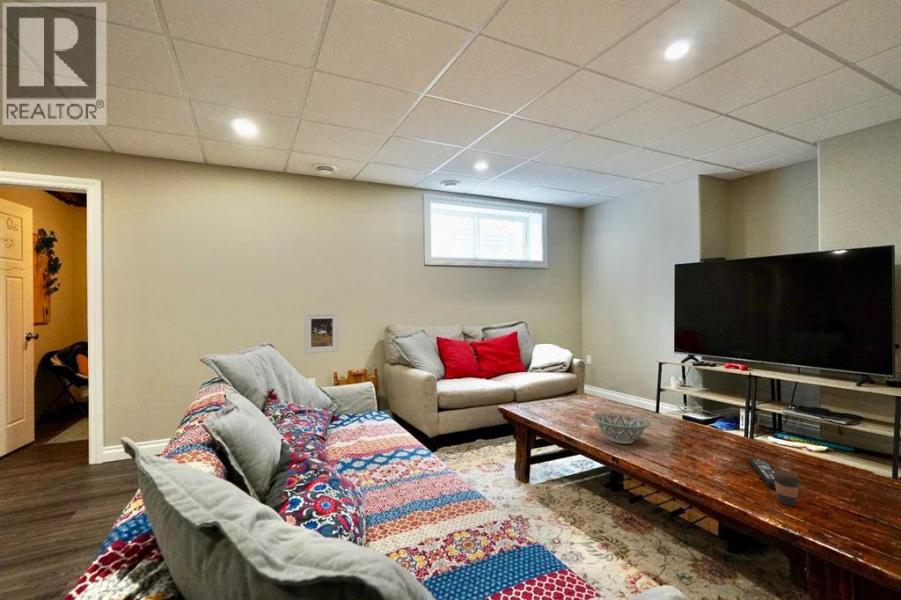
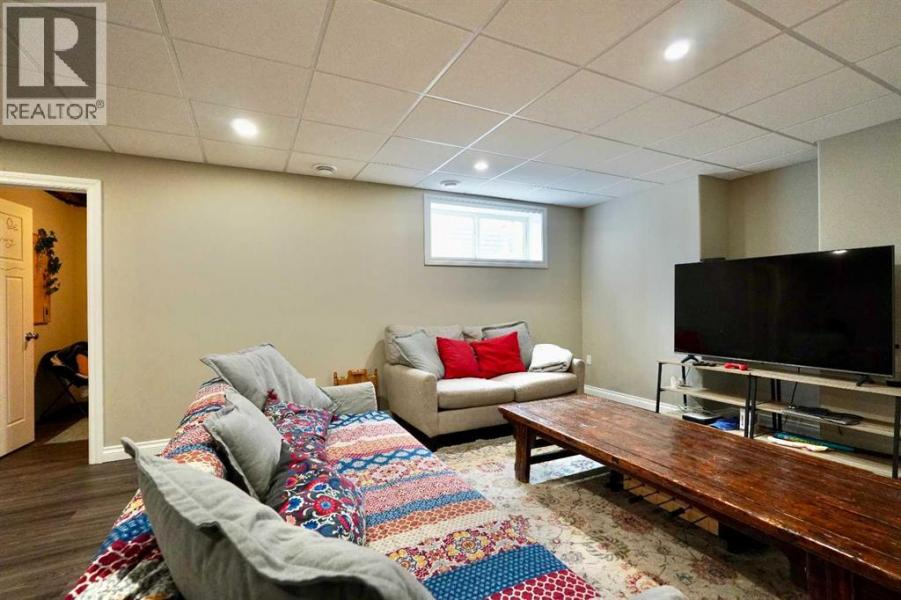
- coffee cup [772,469,803,507]
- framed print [304,312,340,354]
- remote control [748,457,776,490]
- decorative bowl [591,411,652,445]
